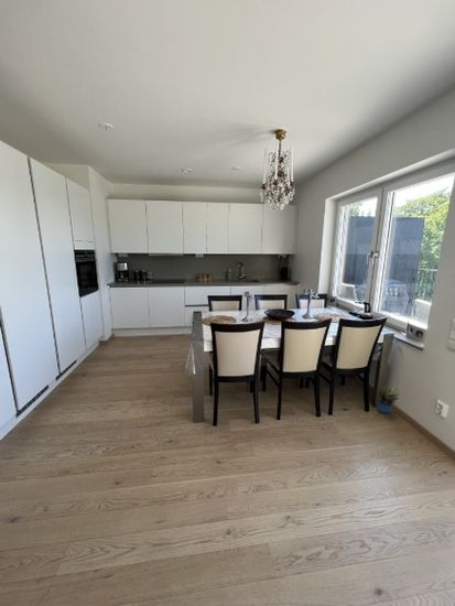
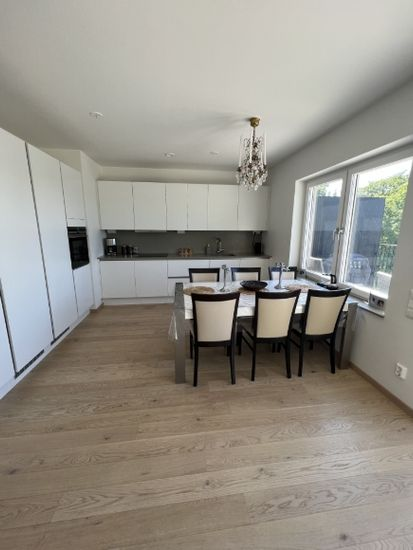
- potted plant [376,385,401,414]
